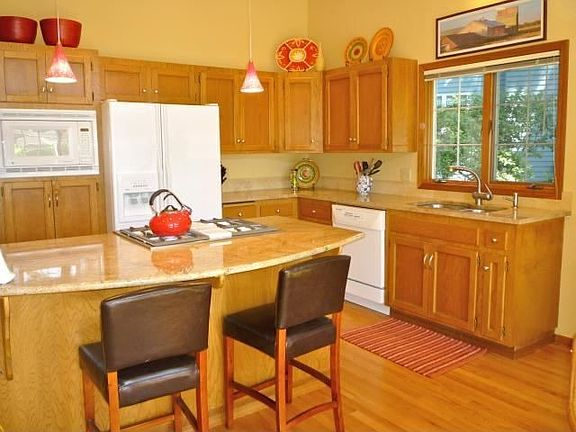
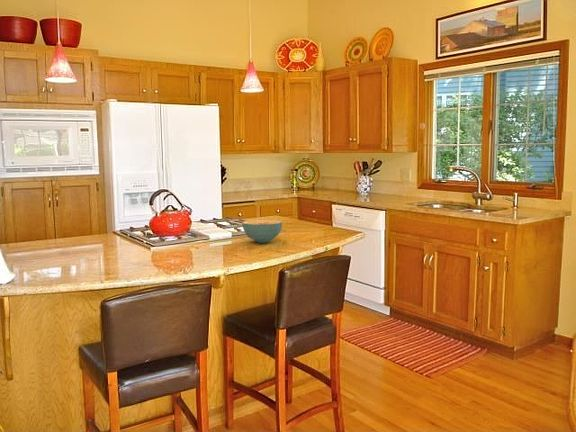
+ cereal bowl [241,219,283,244]
